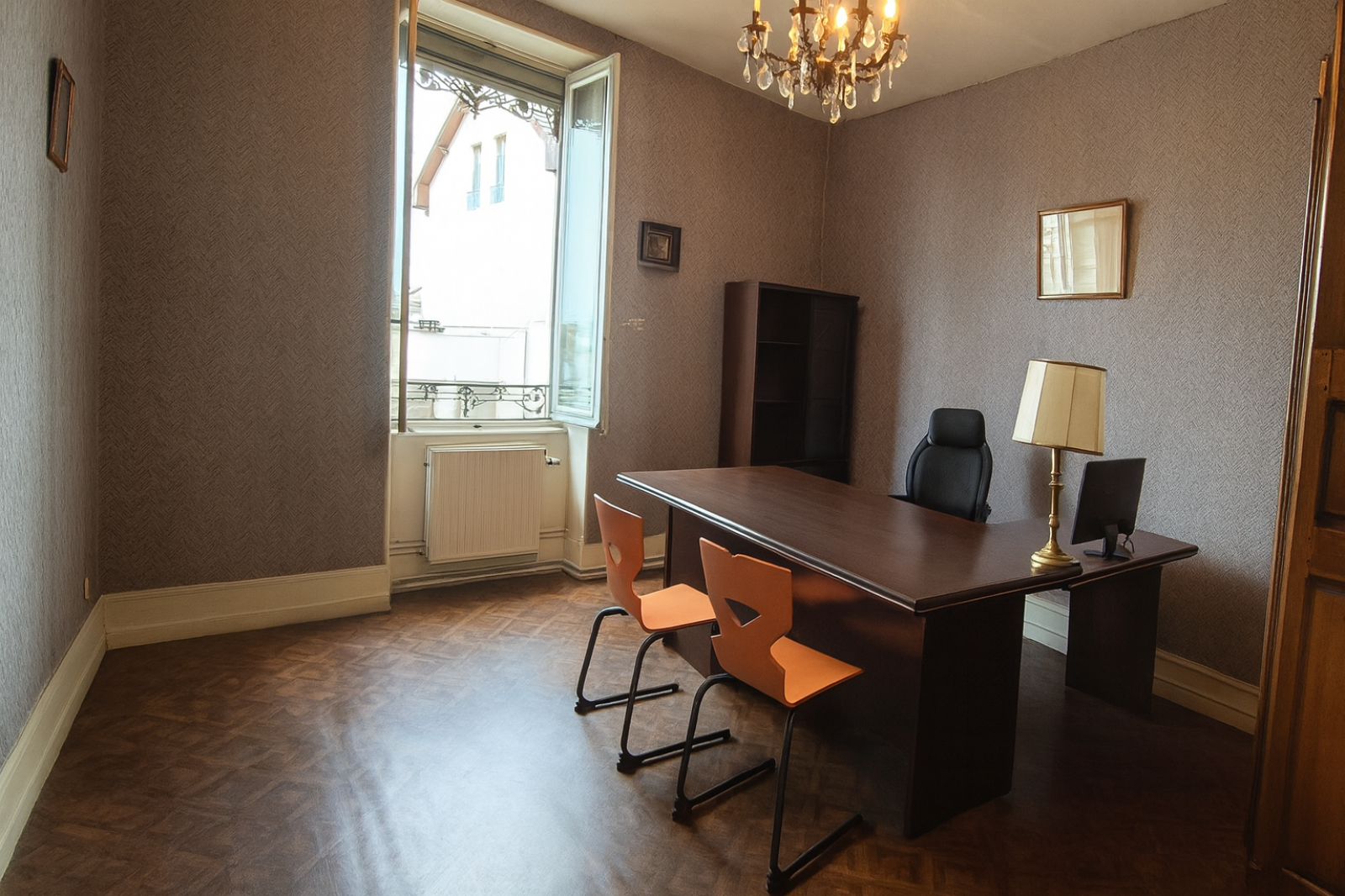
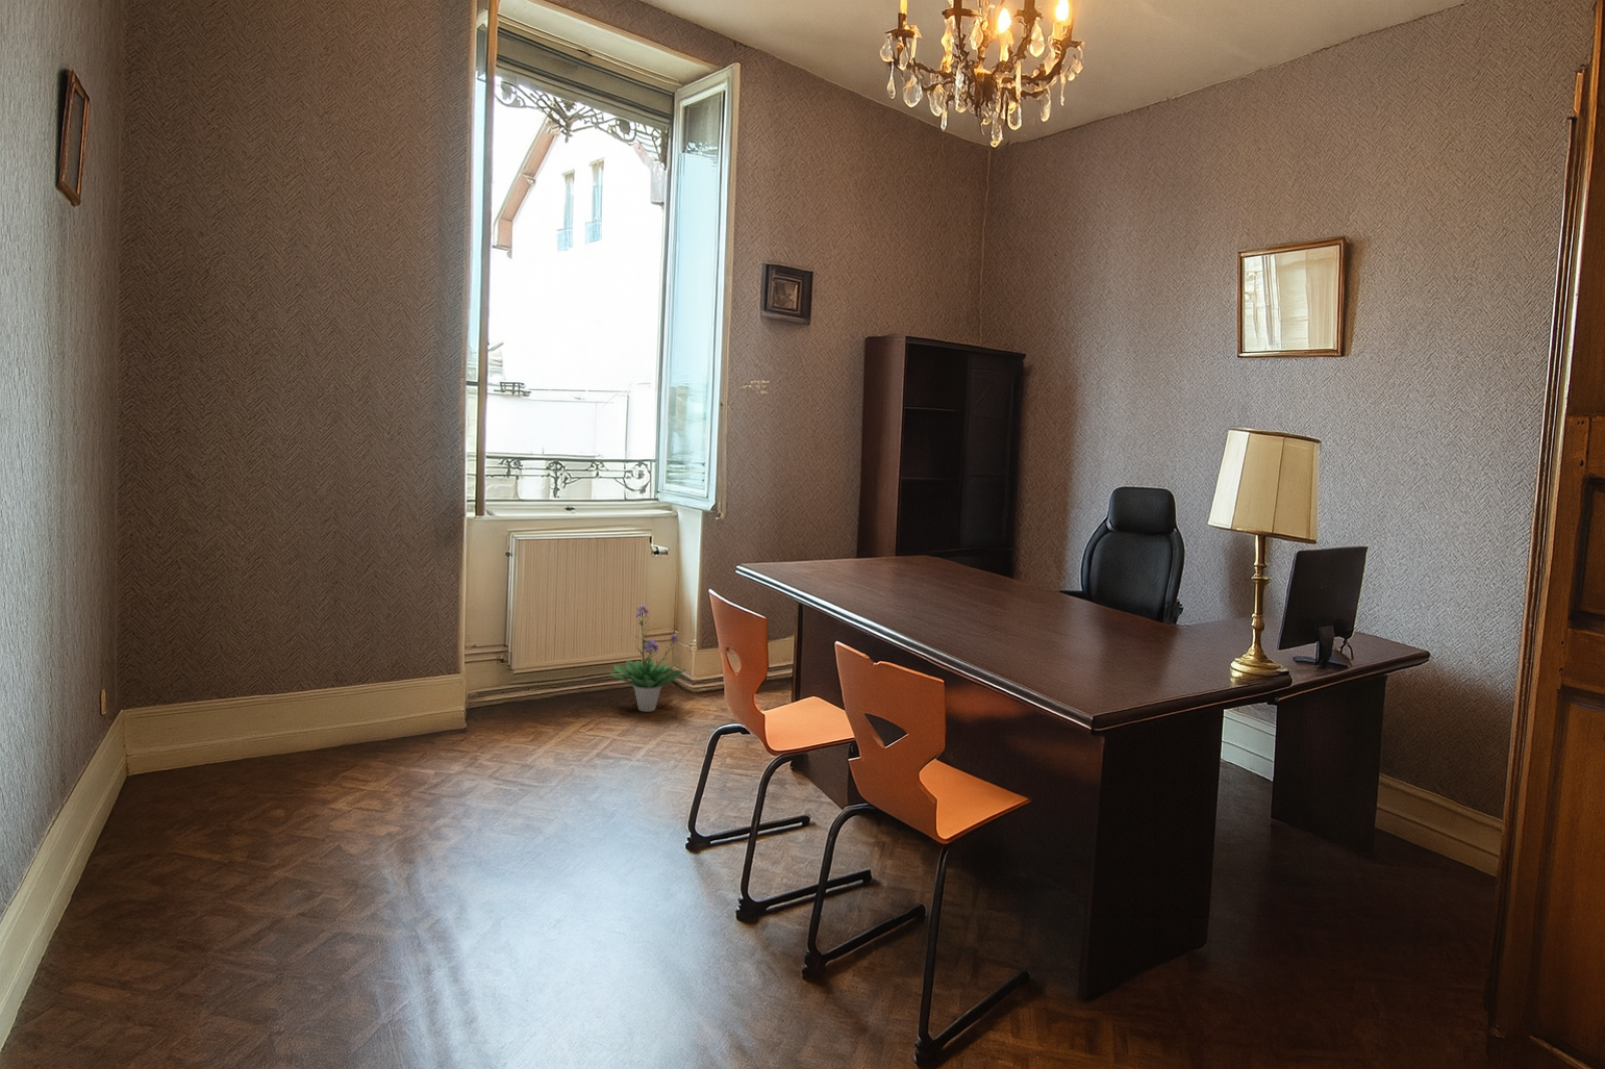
+ potted plant [607,603,689,713]
